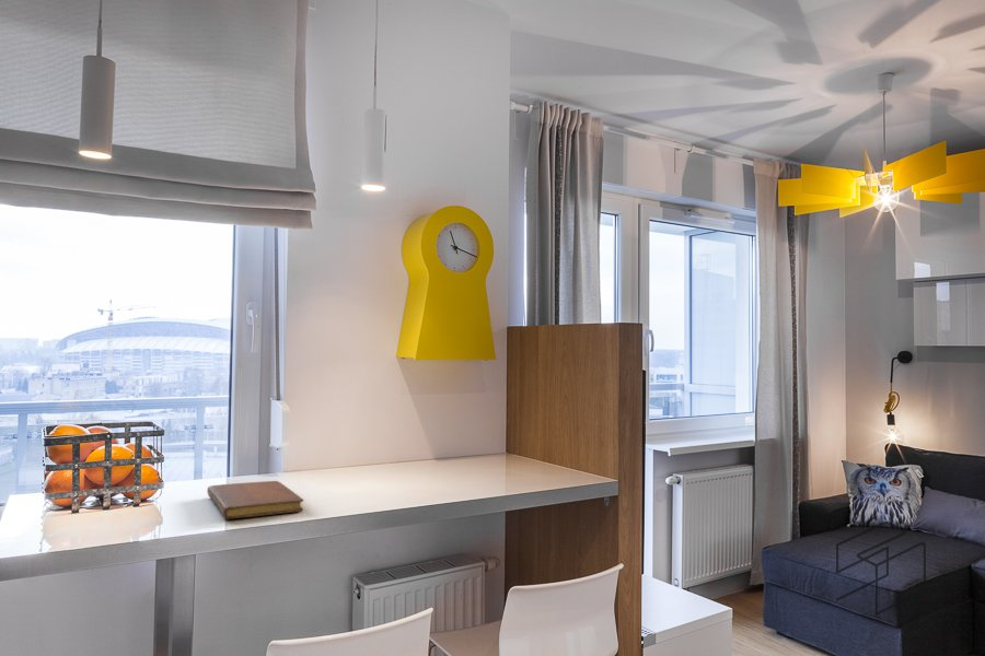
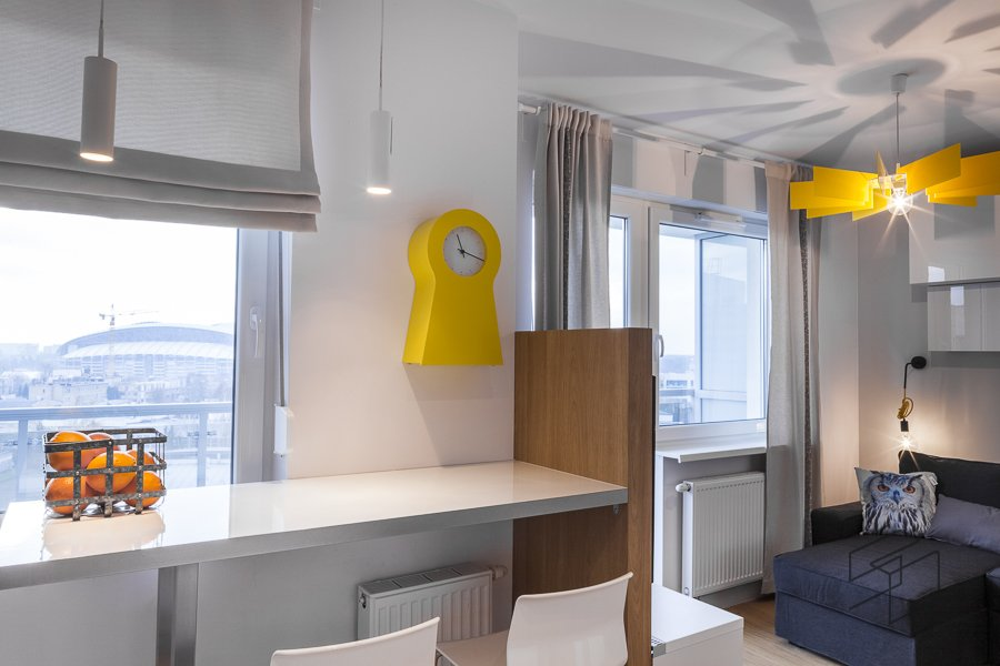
- notebook [206,480,304,520]
